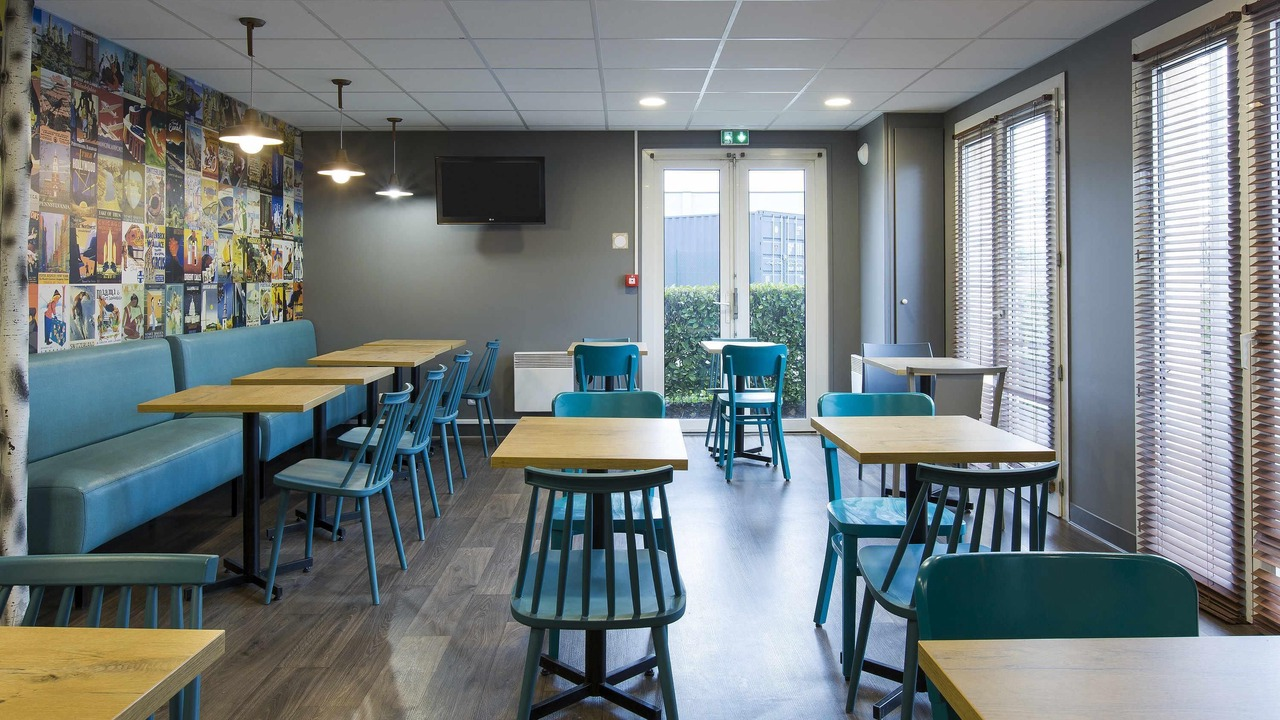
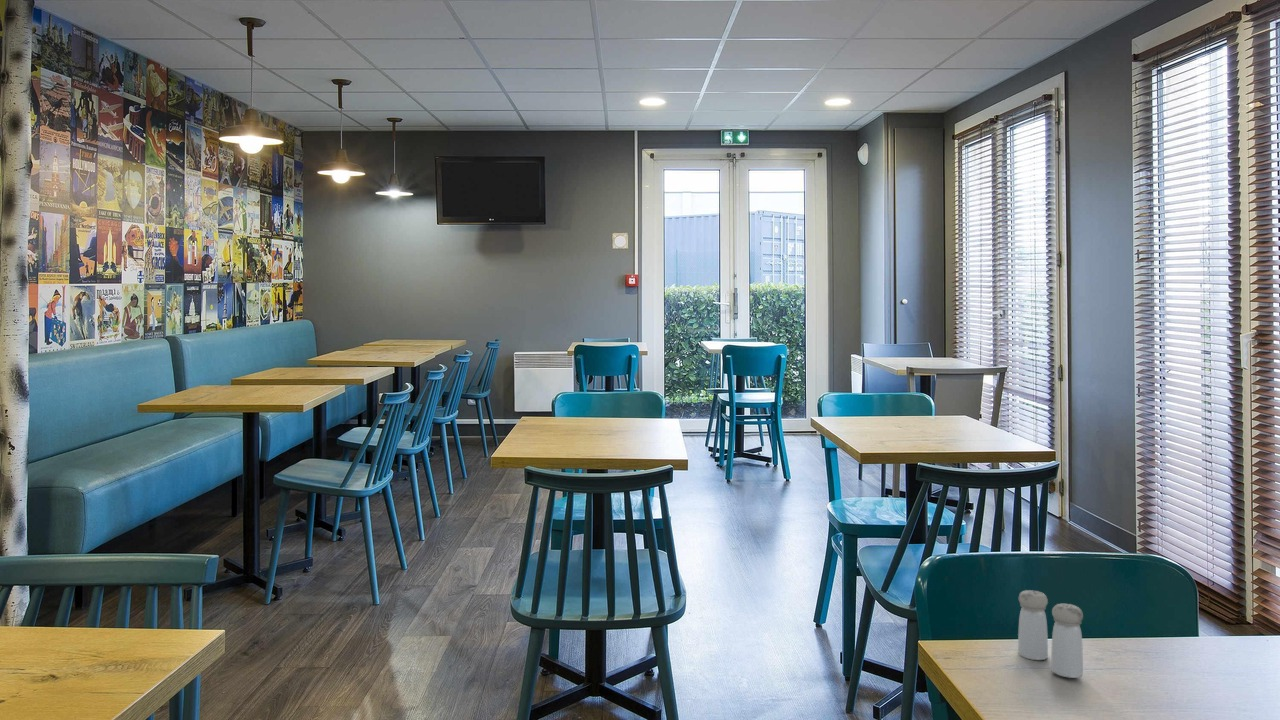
+ salt and pepper shaker [1017,589,1084,679]
